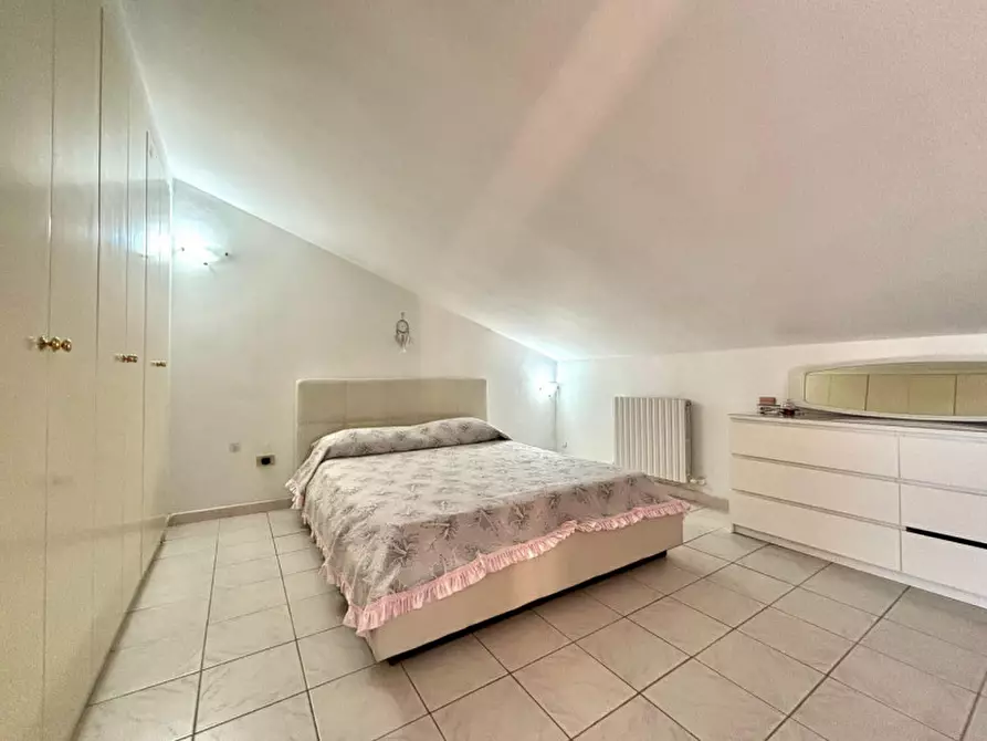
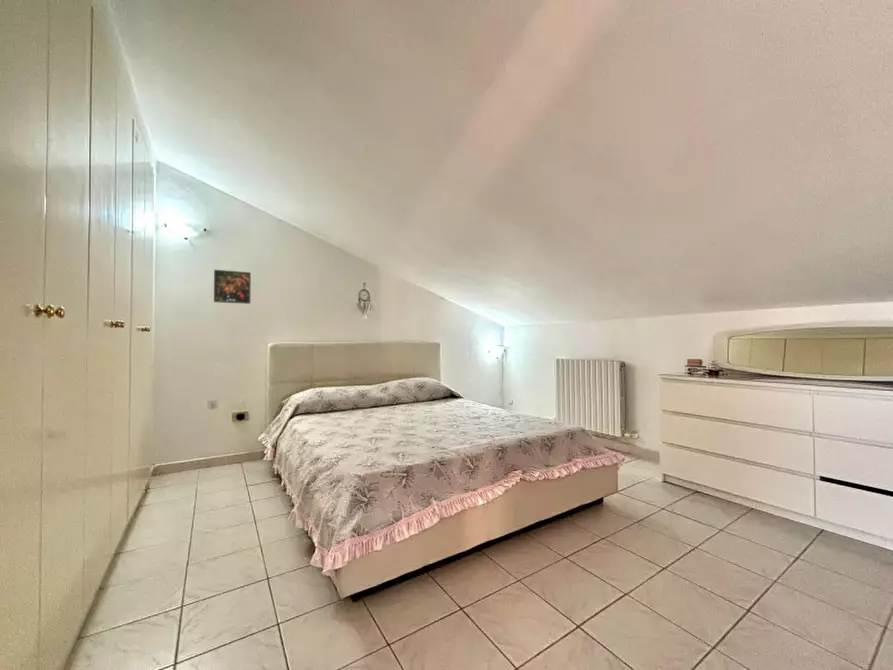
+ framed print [213,269,252,305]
